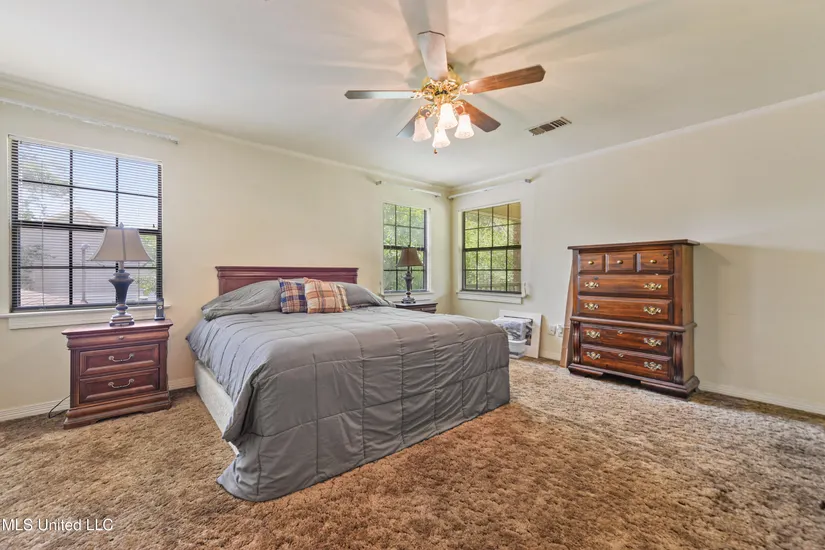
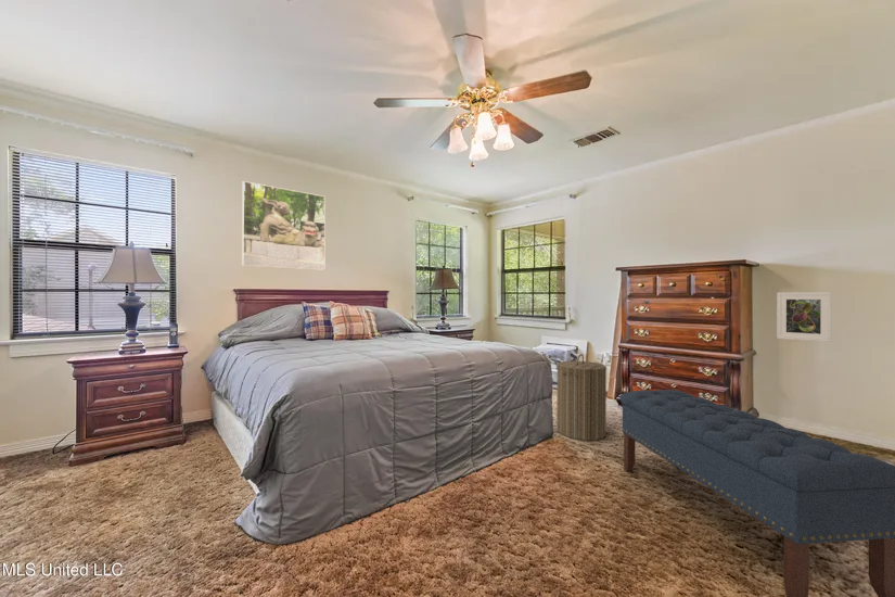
+ laundry hamper [555,353,608,442]
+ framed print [776,291,832,343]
+ bench [619,389,895,597]
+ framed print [241,180,327,271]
